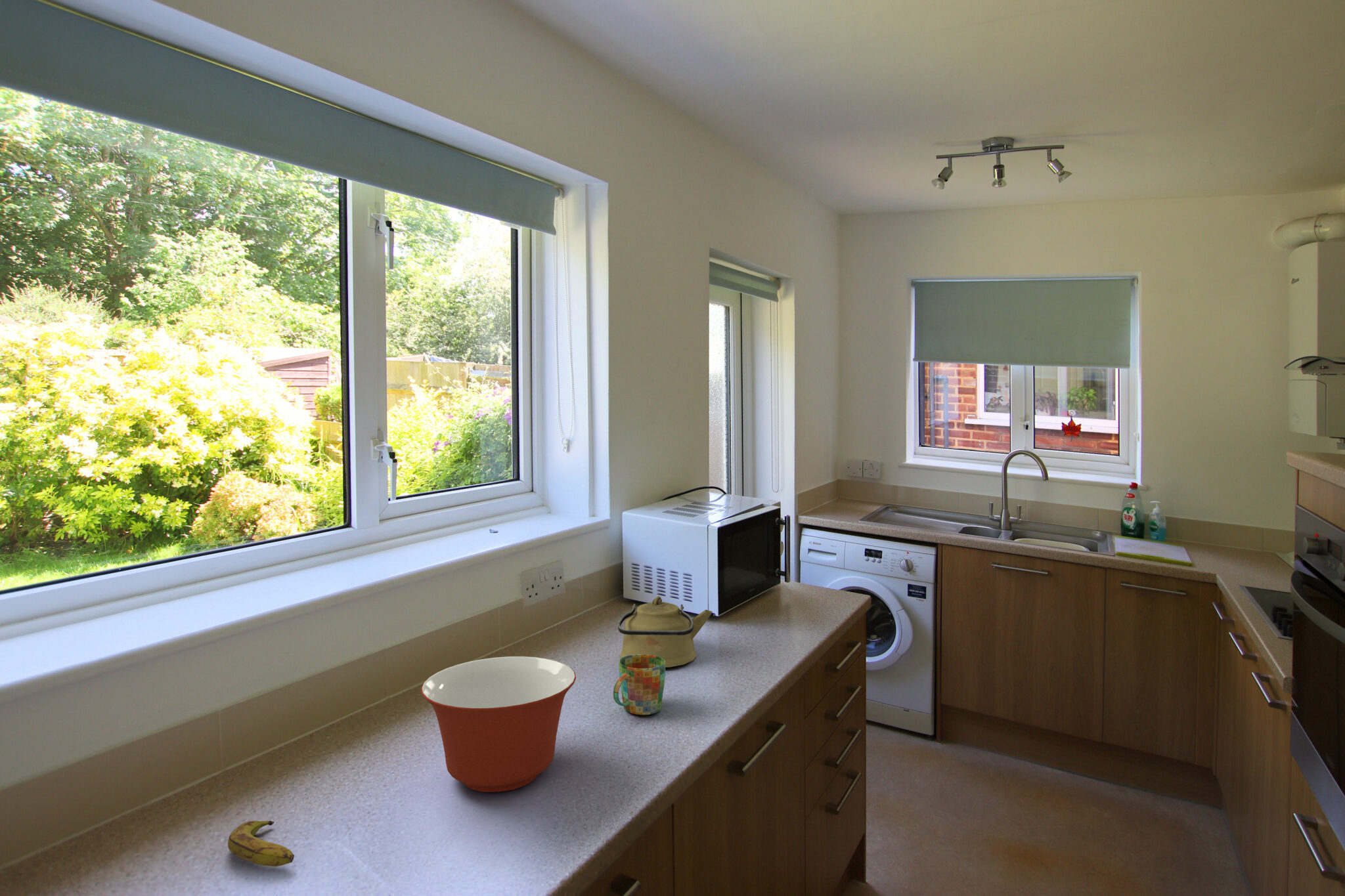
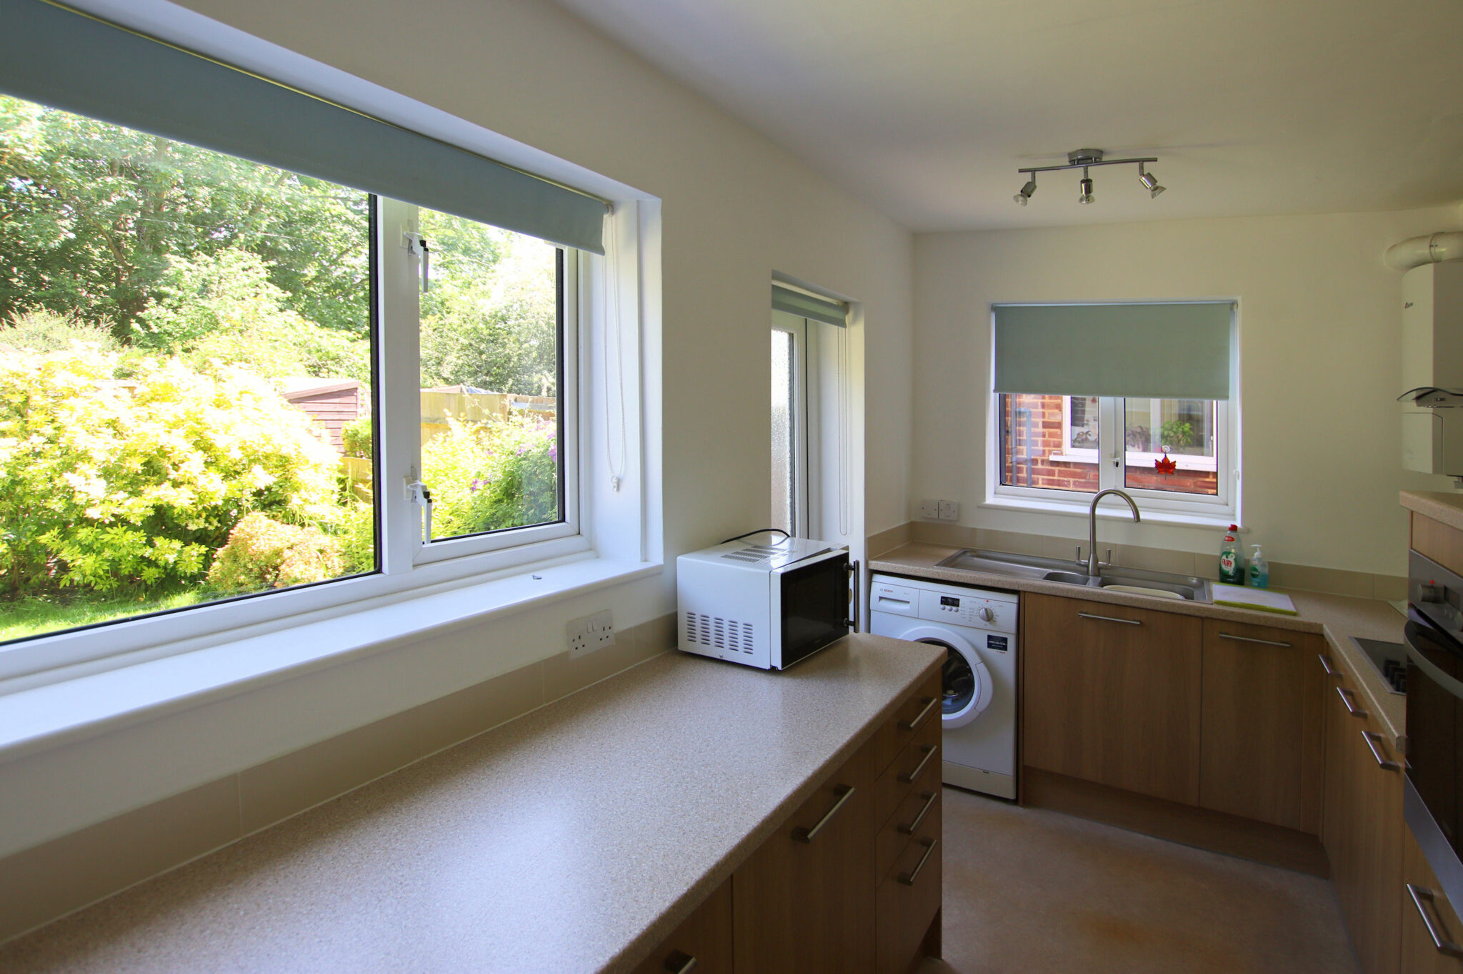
- banana [227,820,295,867]
- mixing bowl [420,656,577,793]
- kettle [617,595,713,668]
- mug [613,654,666,715]
